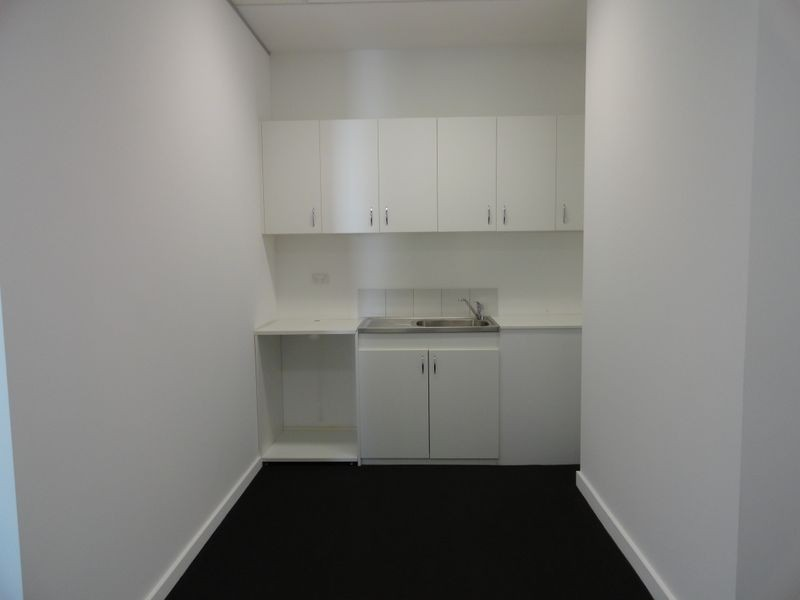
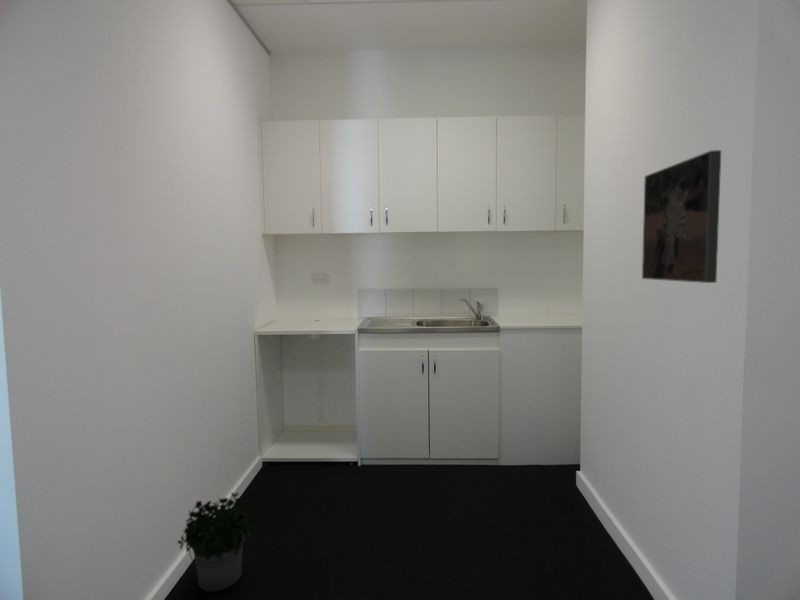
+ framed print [641,149,722,284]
+ potted plant [177,491,258,593]
